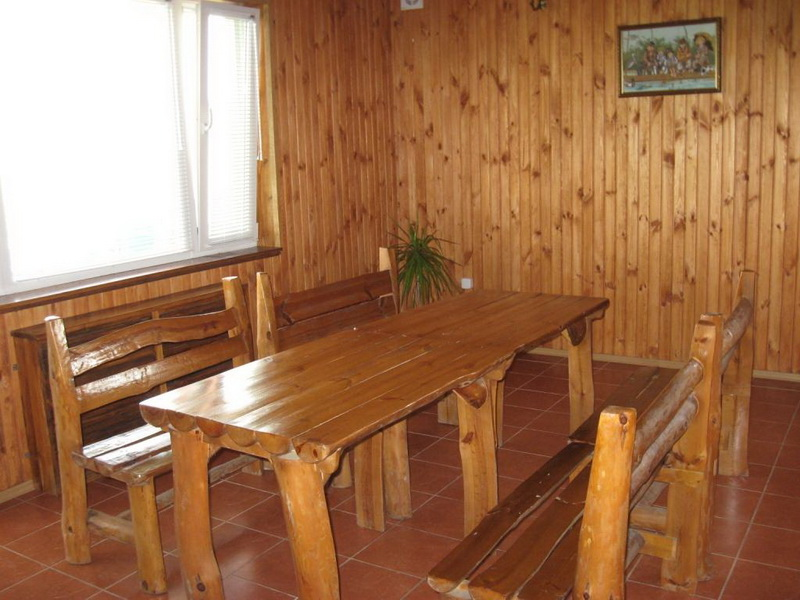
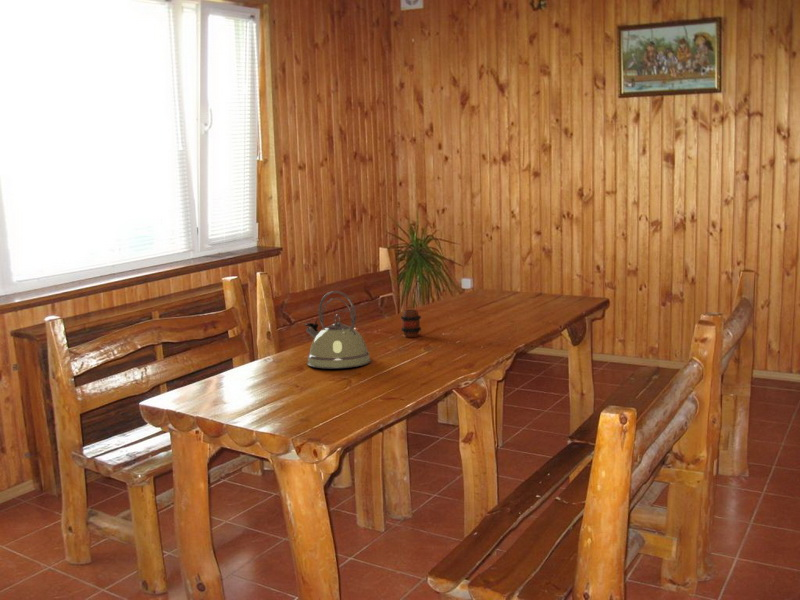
+ kettle [304,290,372,369]
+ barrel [400,309,422,338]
